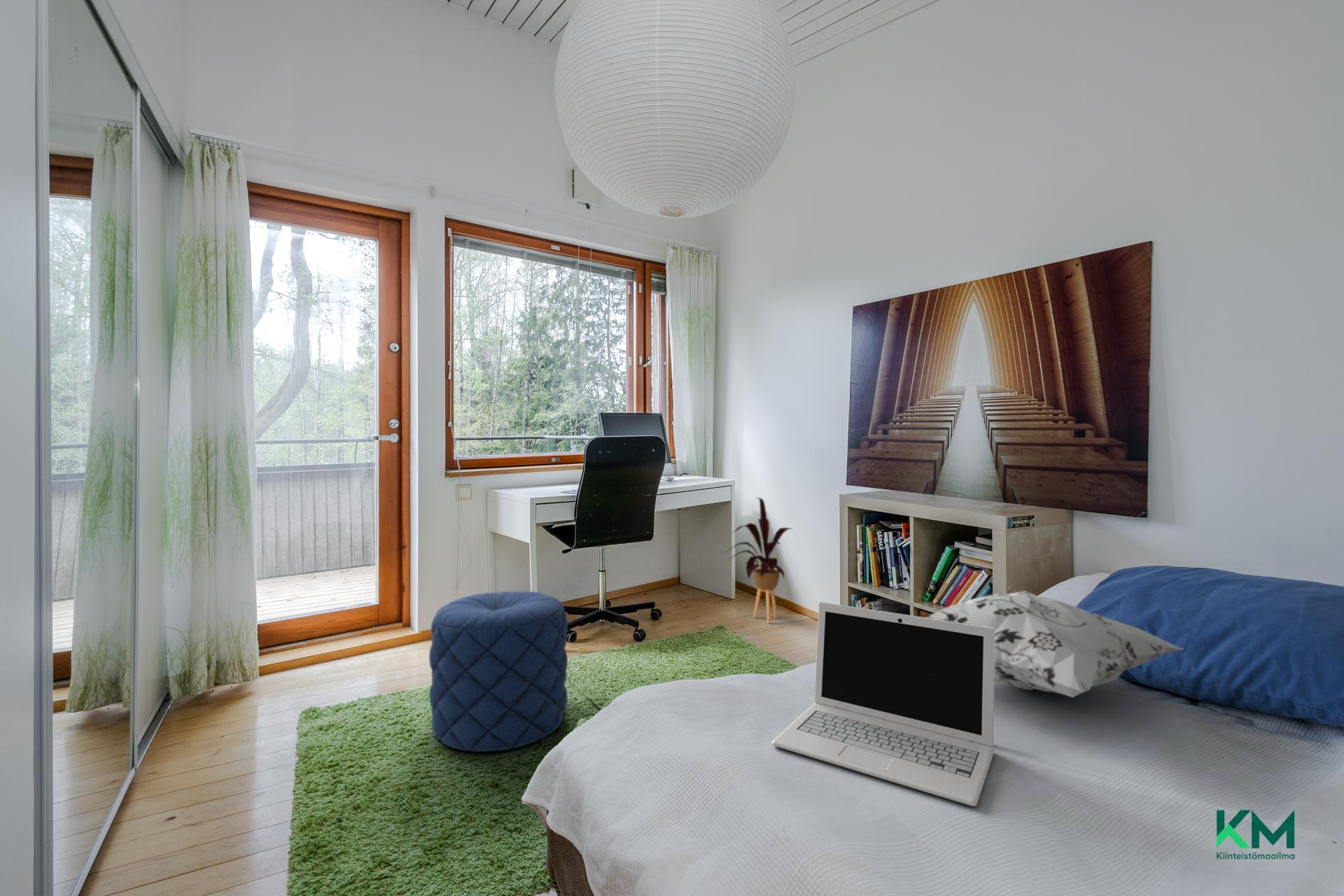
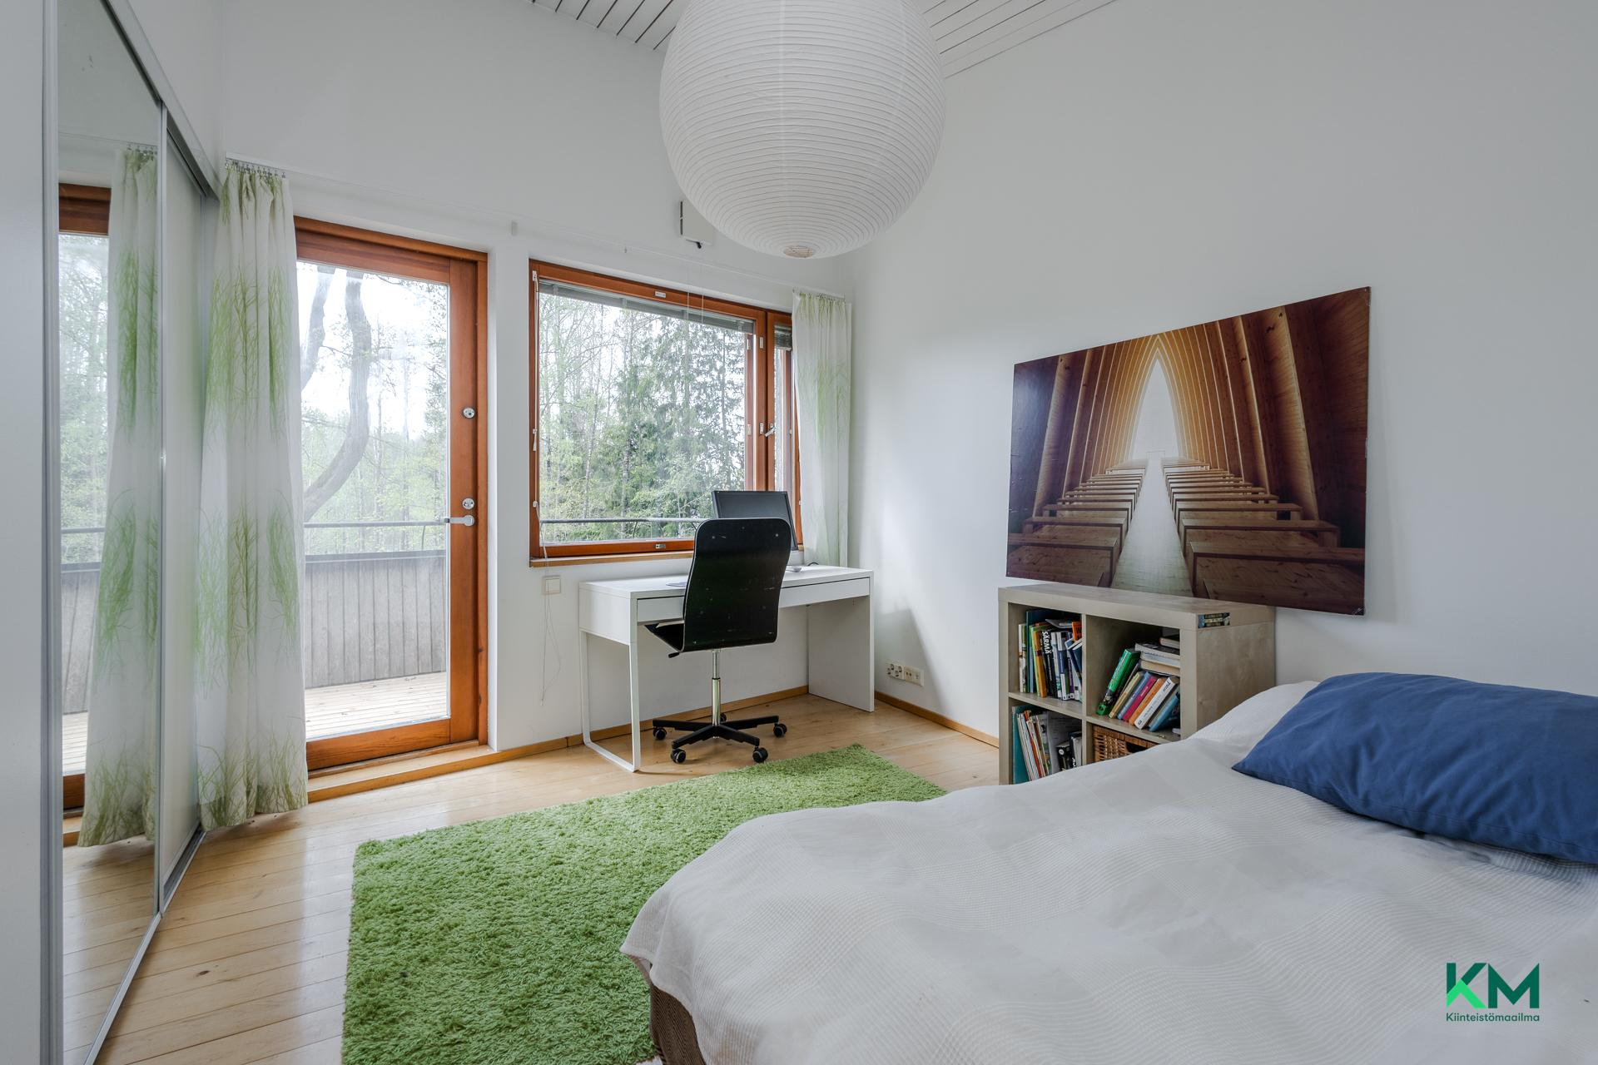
- pouf [428,591,568,752]
- house plant [724,497,792,624]
- laptop [771,601,995,807]
- decorative pillow [925,590,1184,698]
